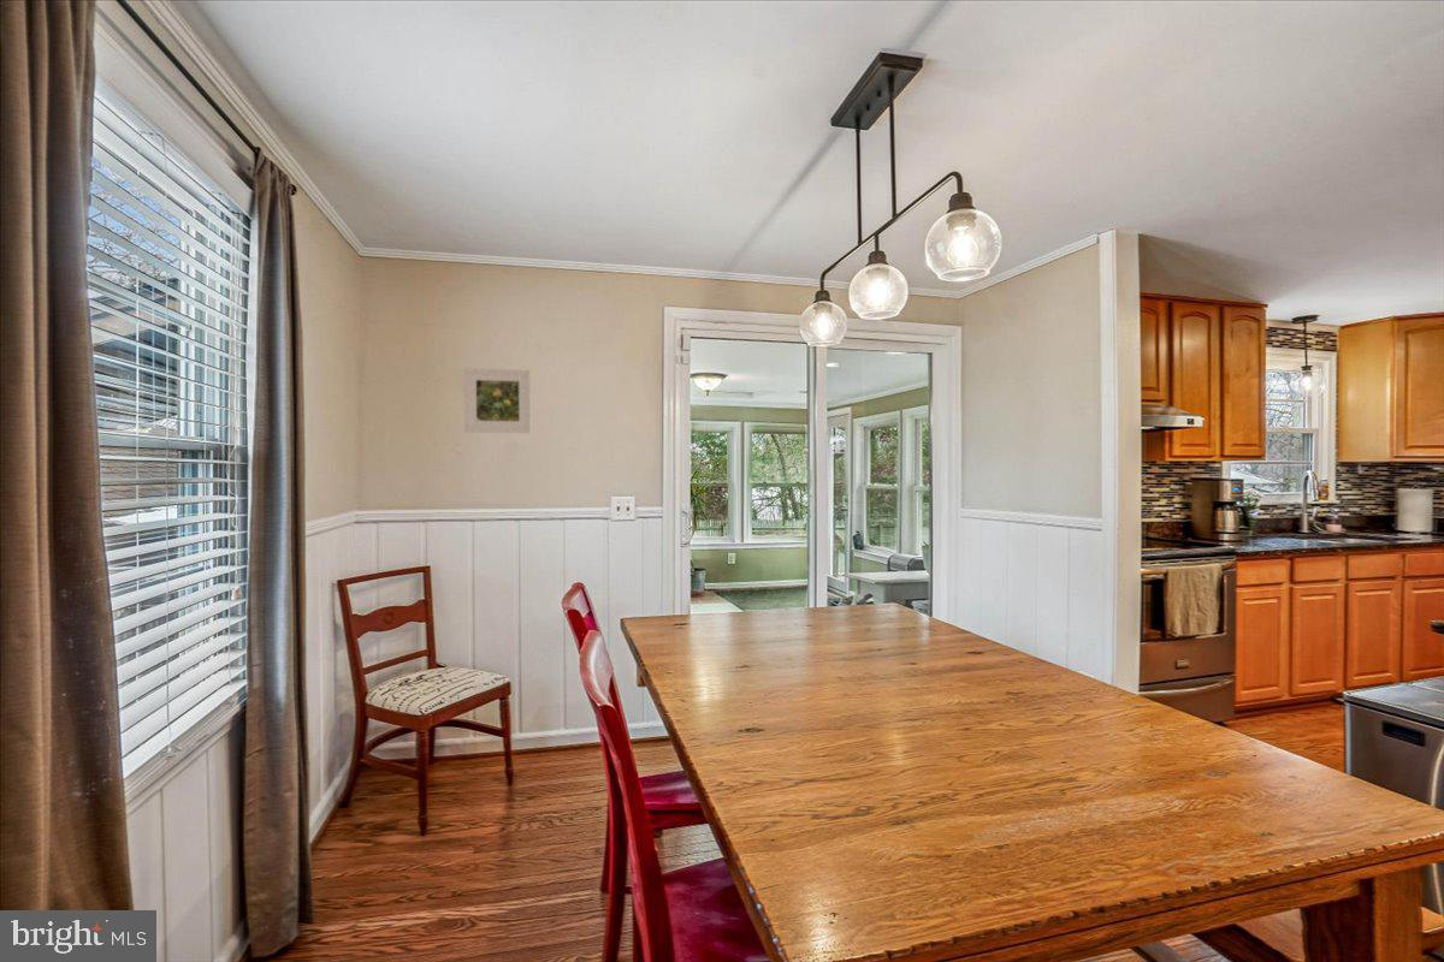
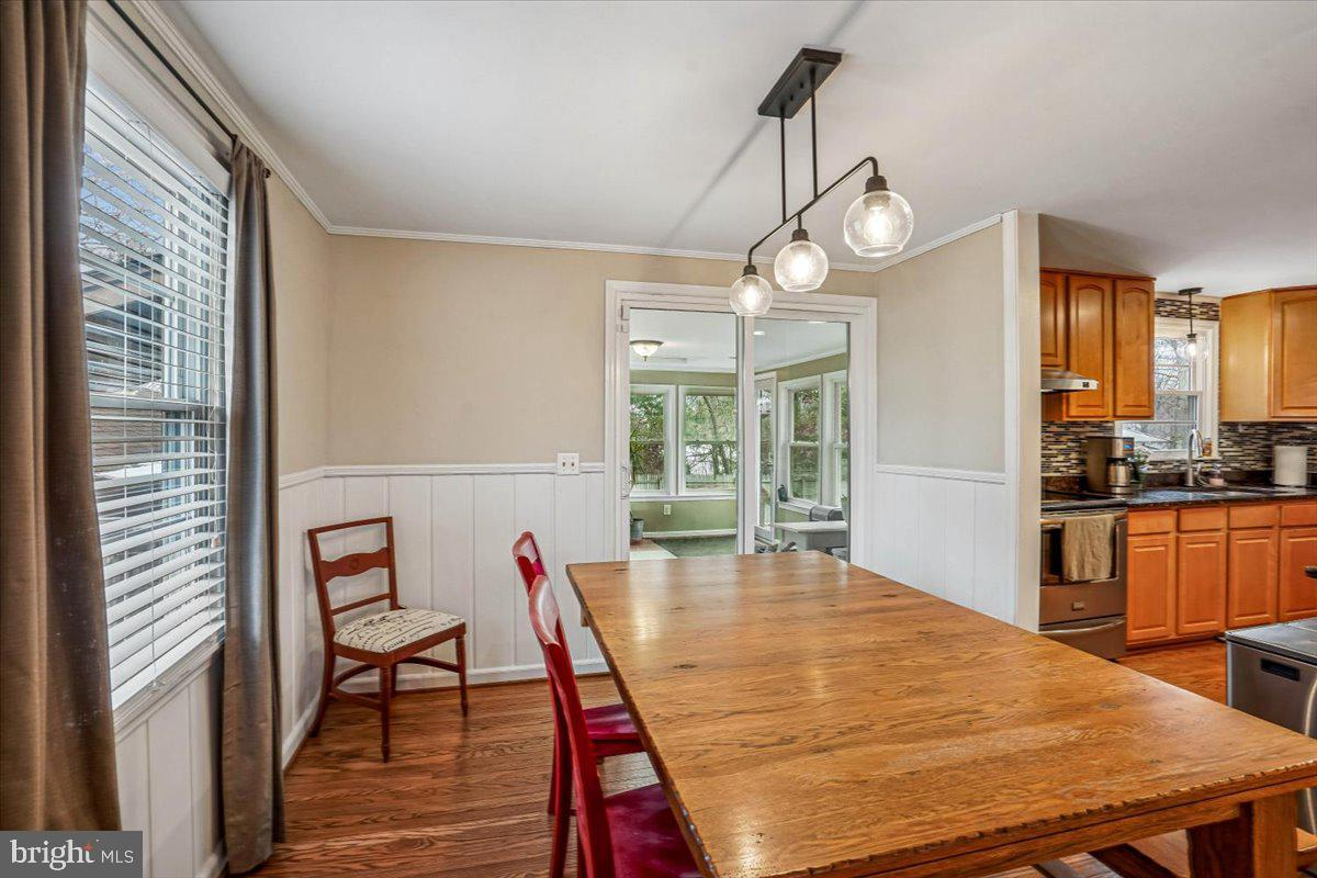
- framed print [462,367,533,434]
